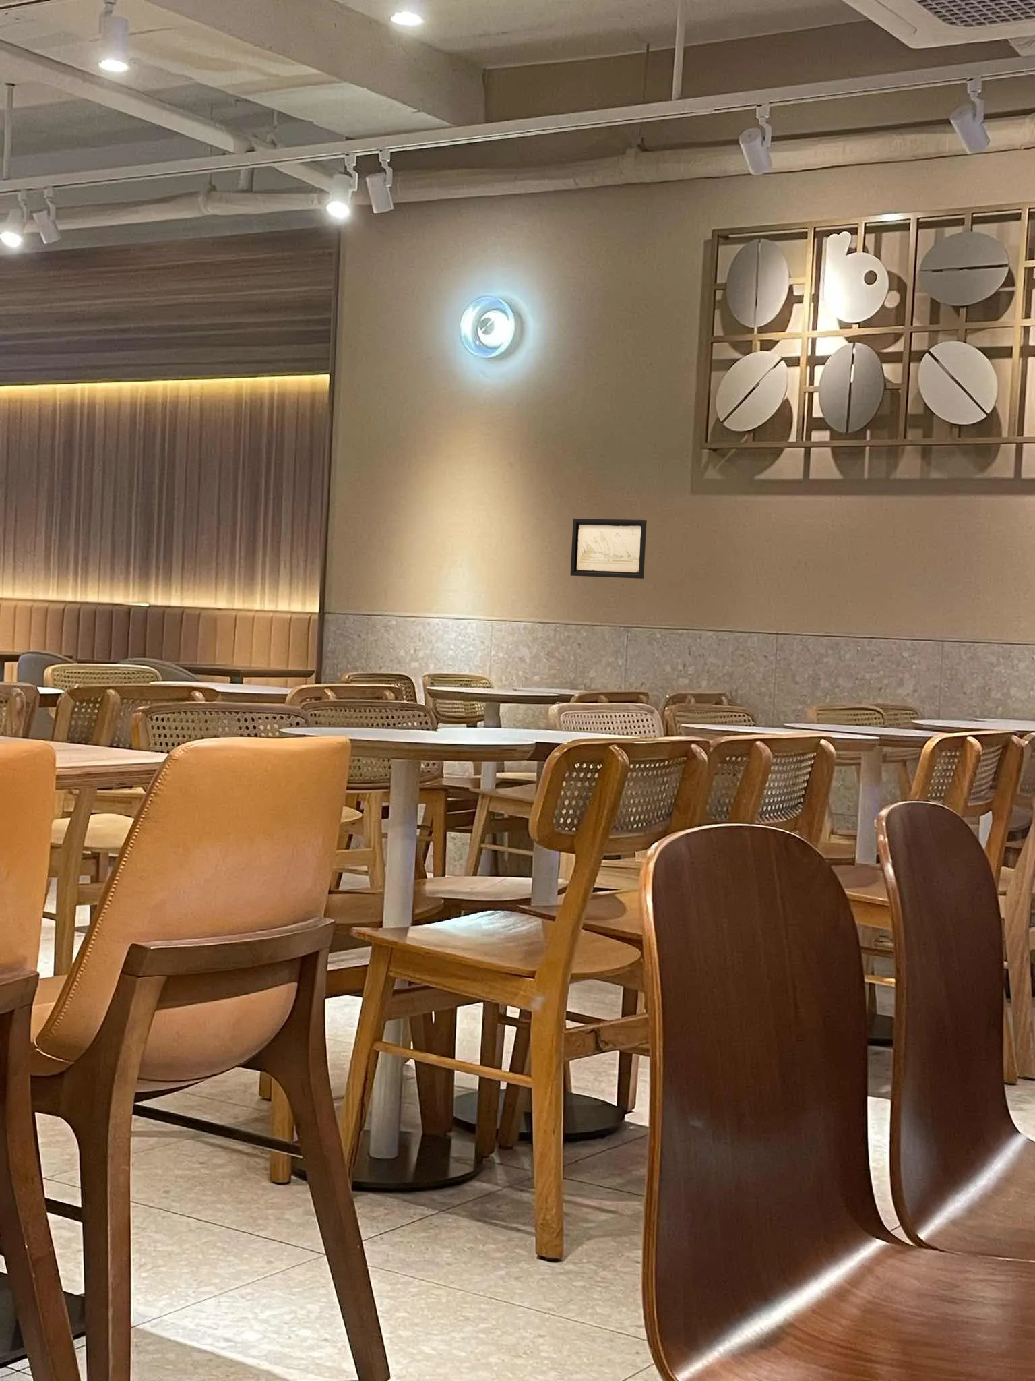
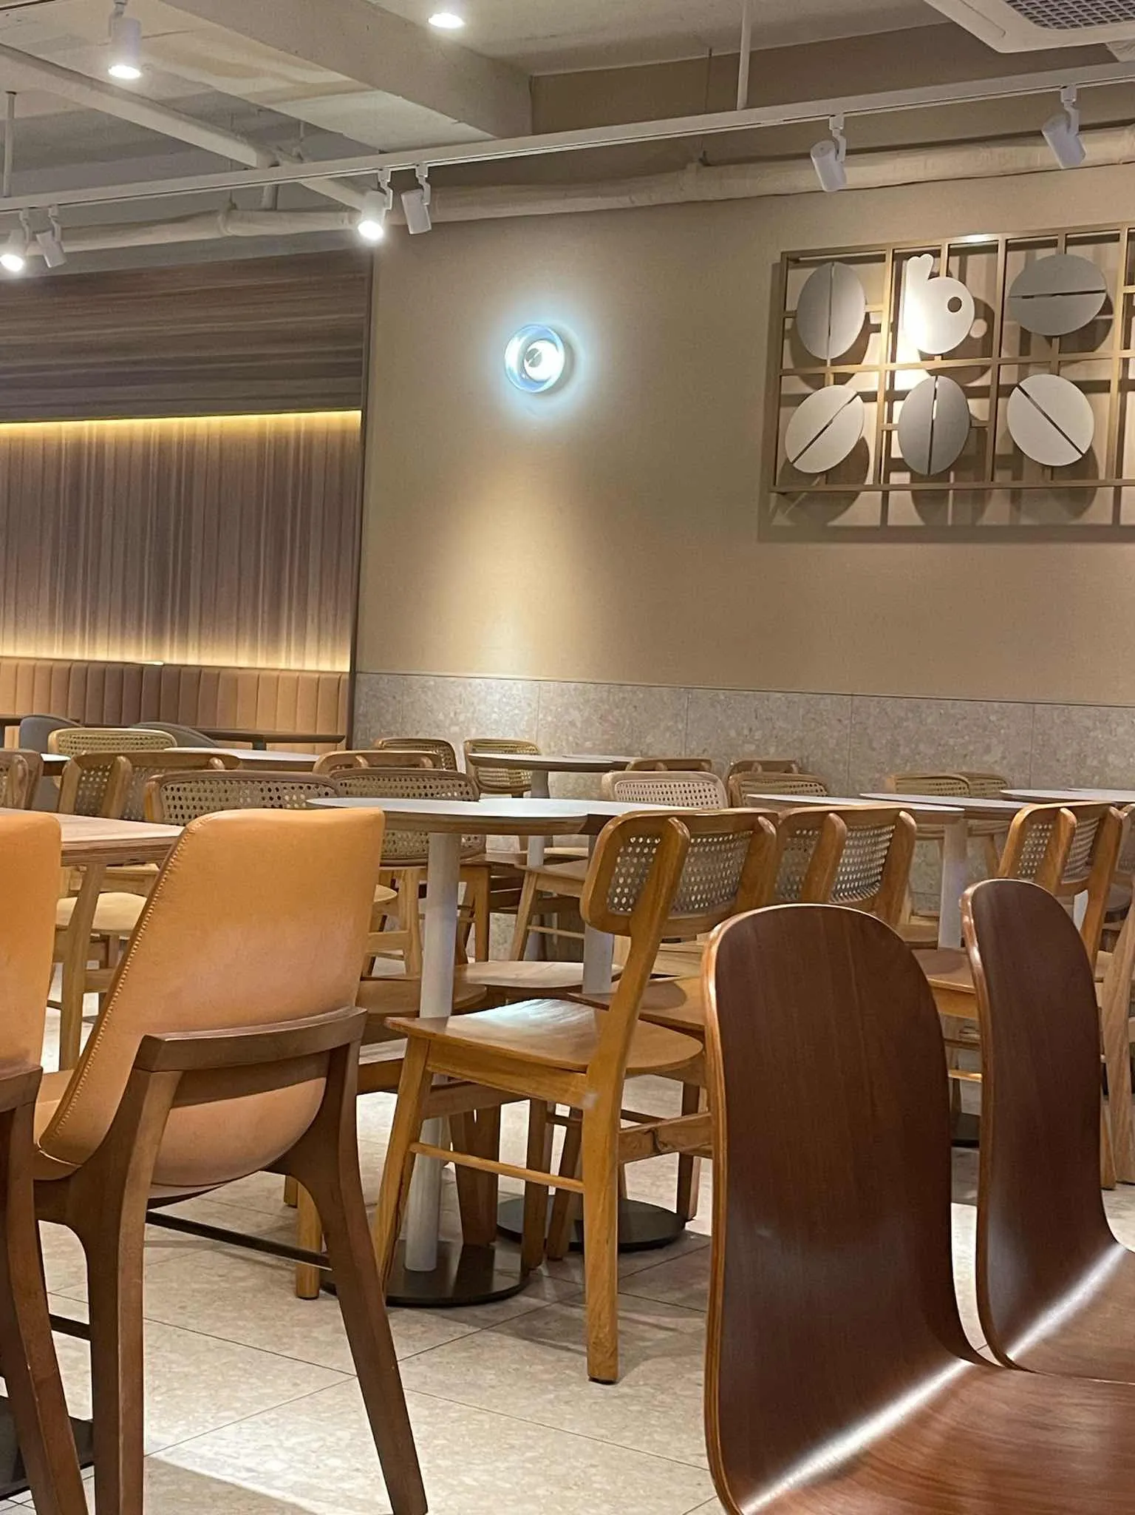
- wall art [570,518,648,580]
